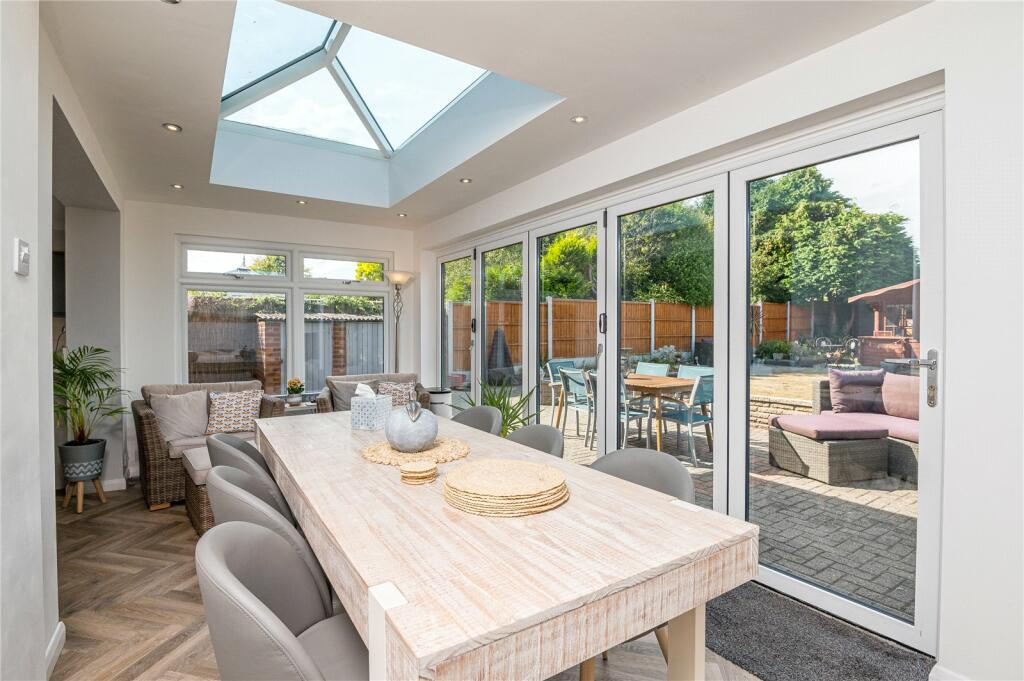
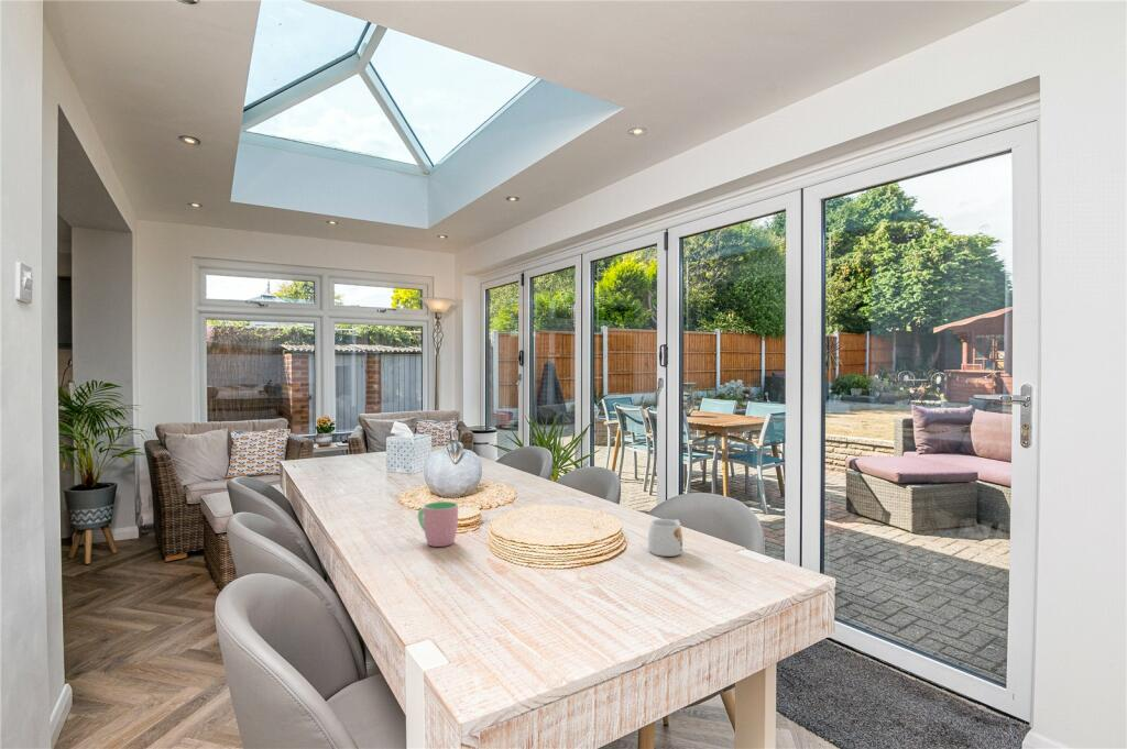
+ cup [417,500,459,548]
+ mug [647,518,683,558]
